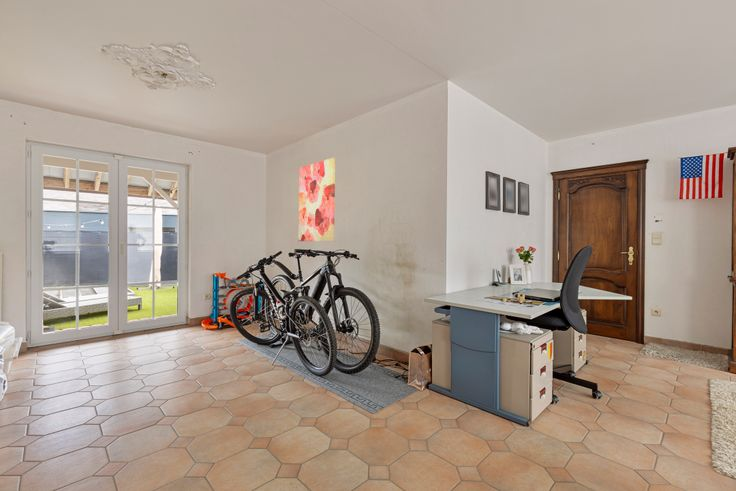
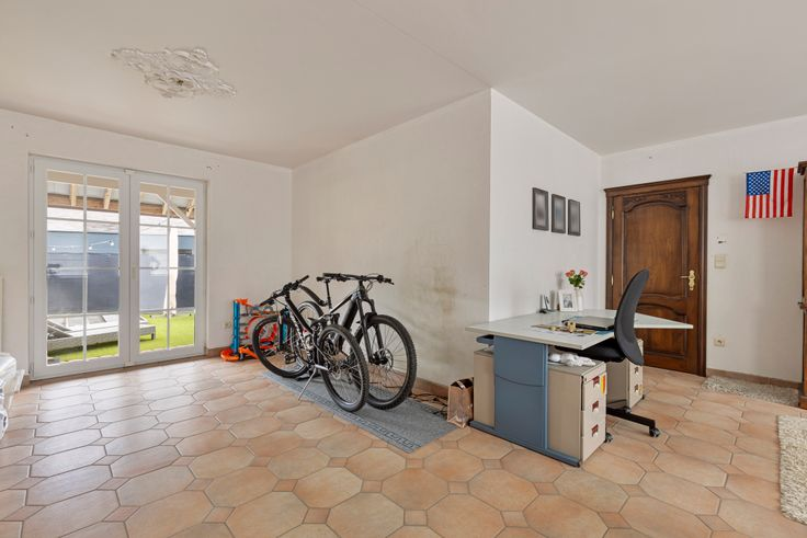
- wall art [298,157,336,242]
